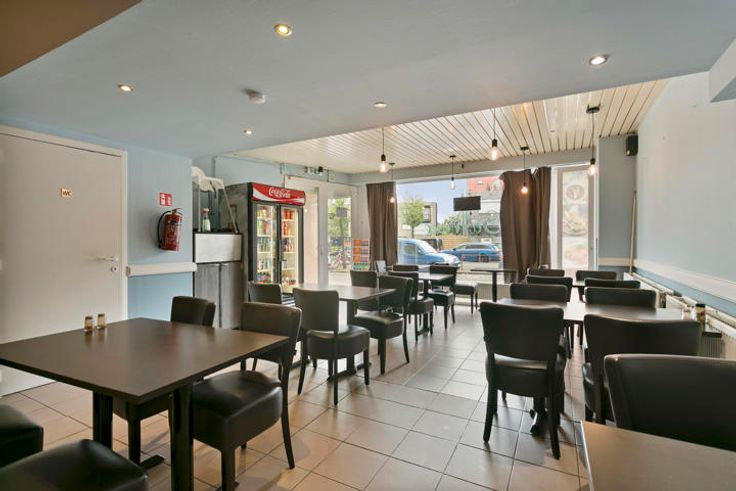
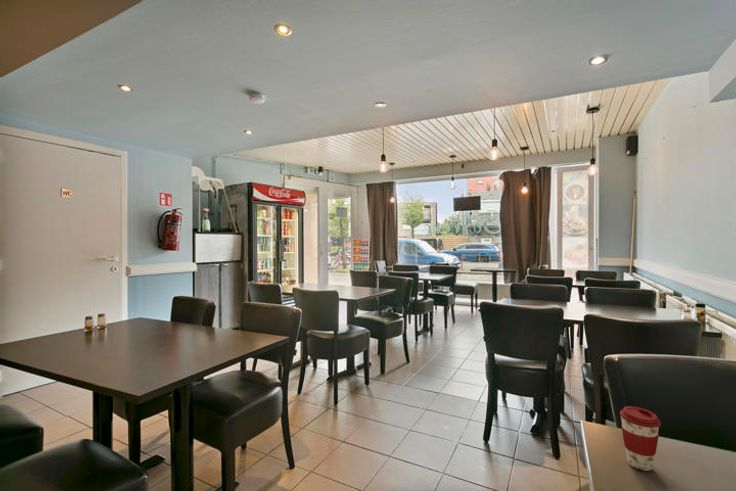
+ coffee cup [619,405,662,472]
